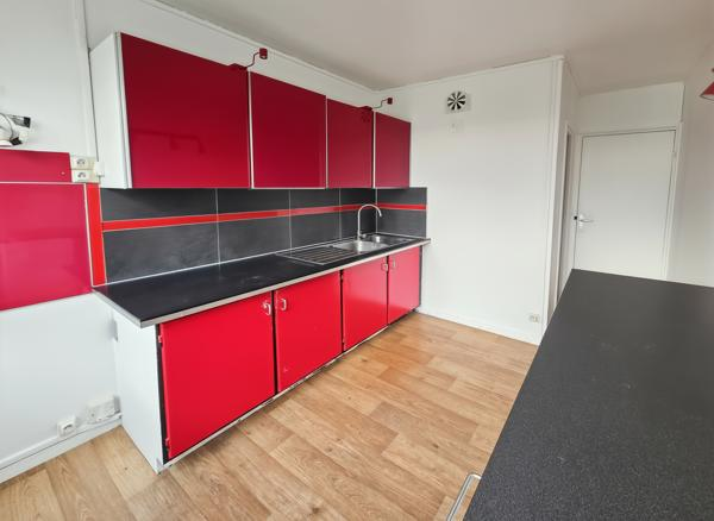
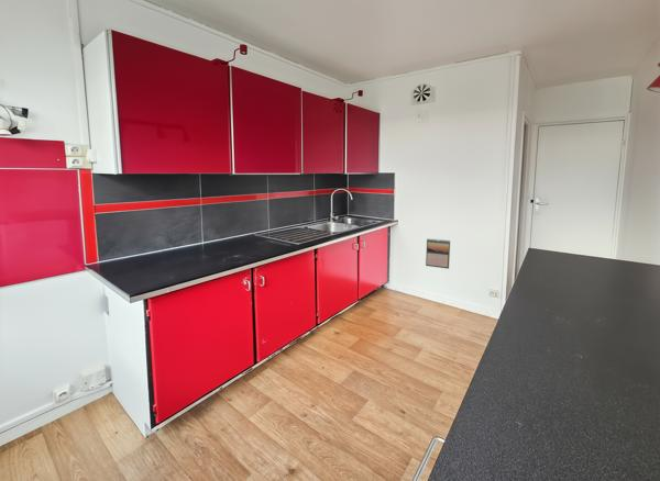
+ calendar [425,237,451,270]
